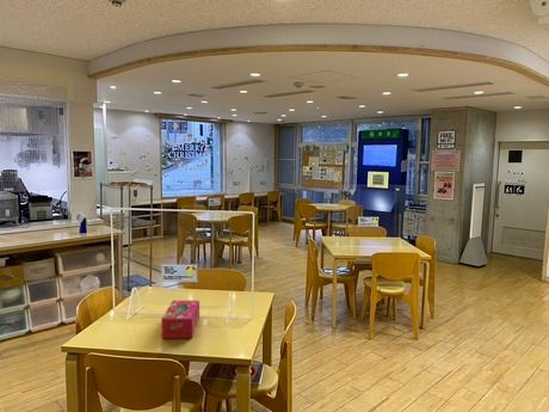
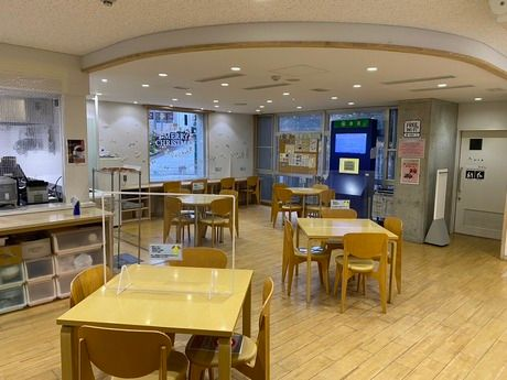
- tissue box [160,300,201,339]
